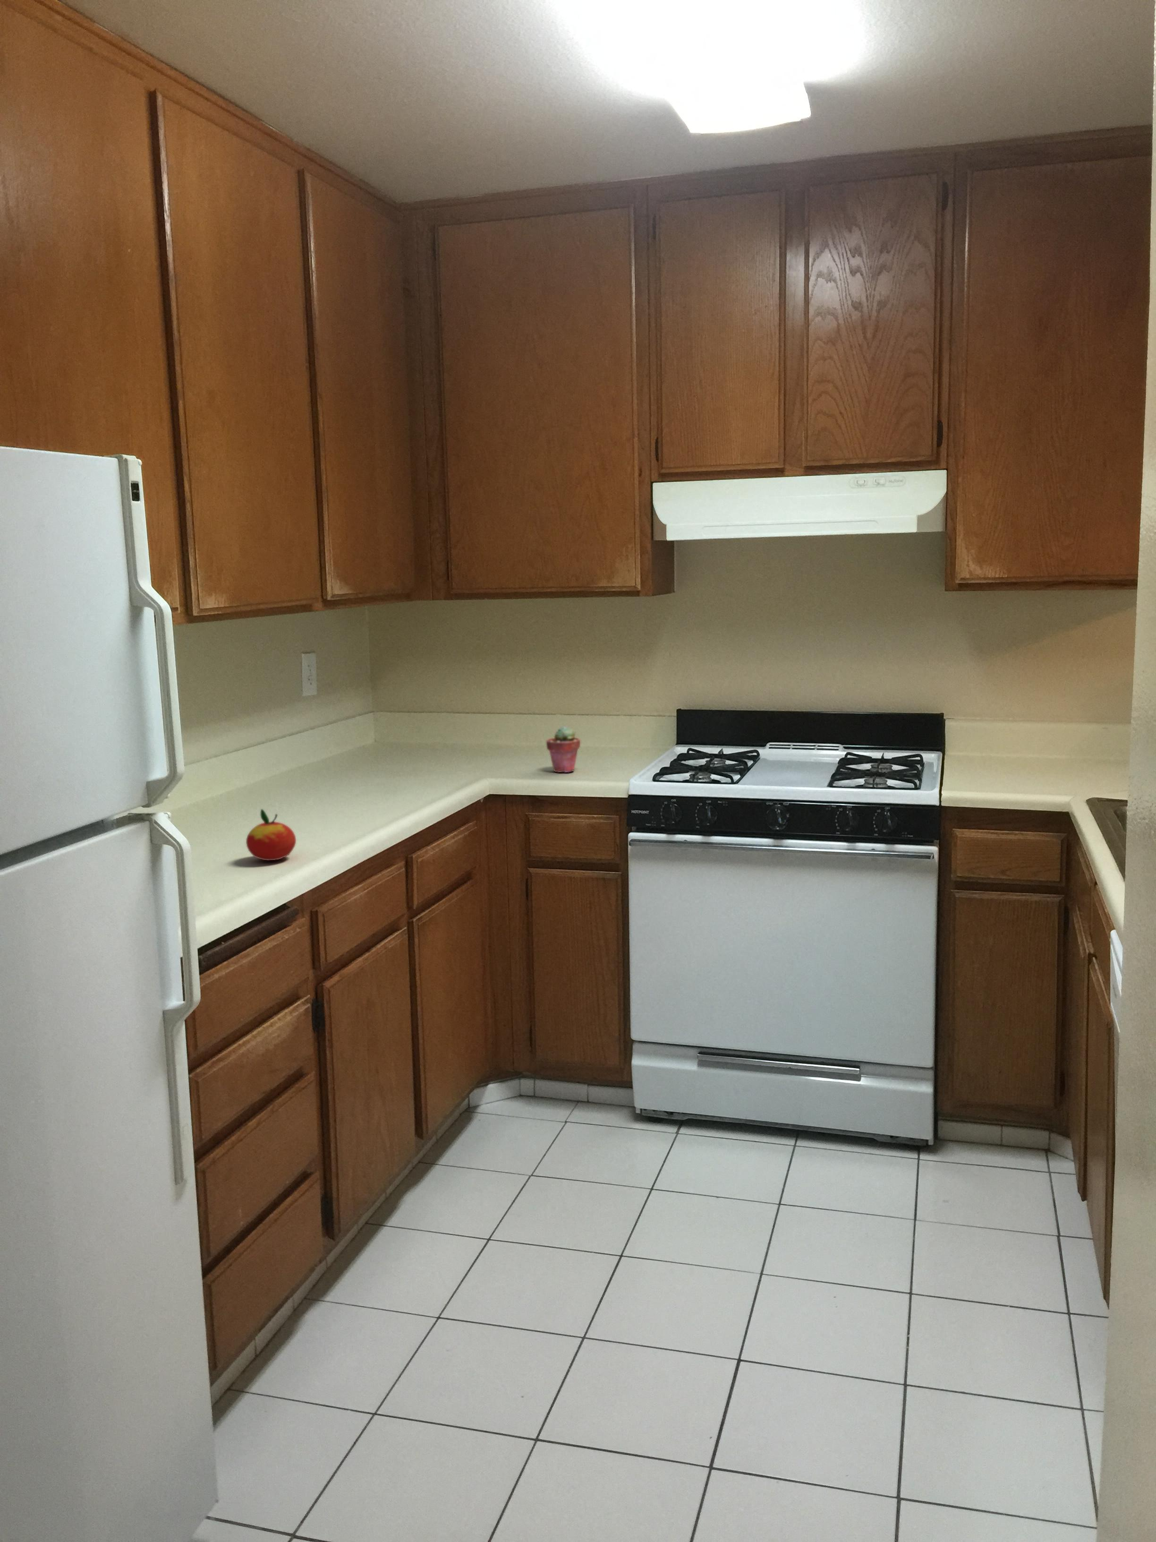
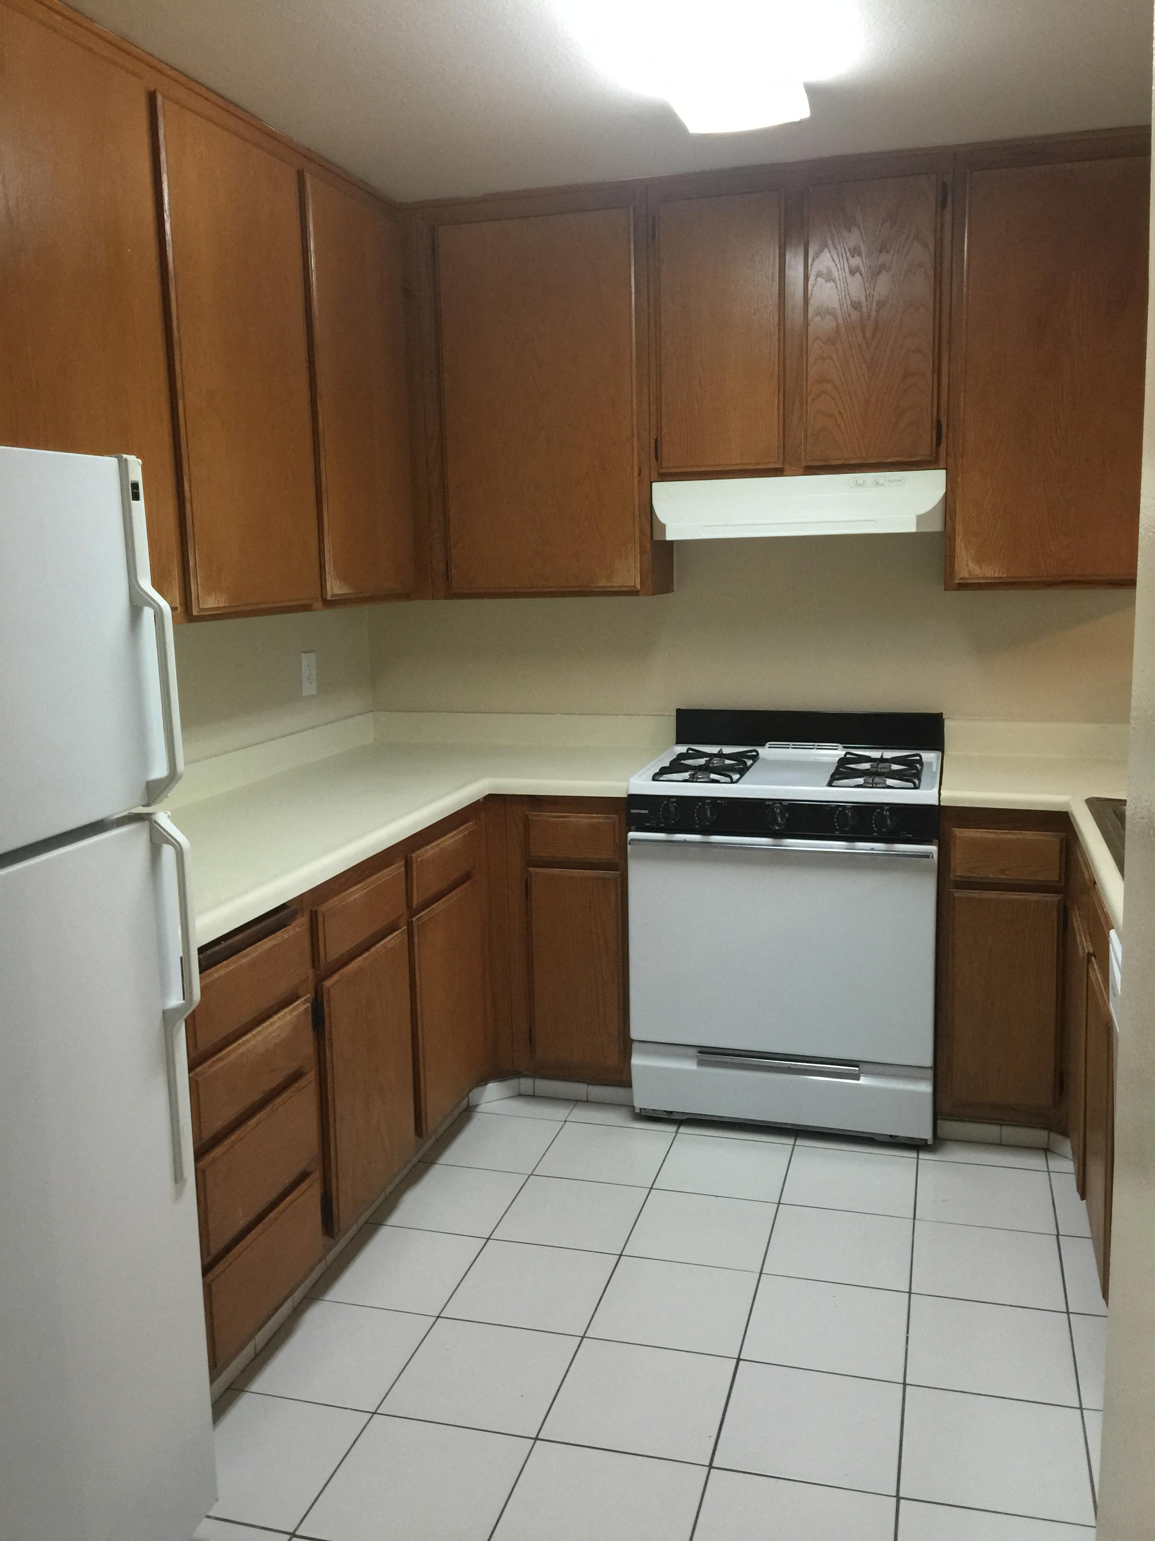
- potted succulent [546,726,580,773]
- apple [245,809,296,861]
